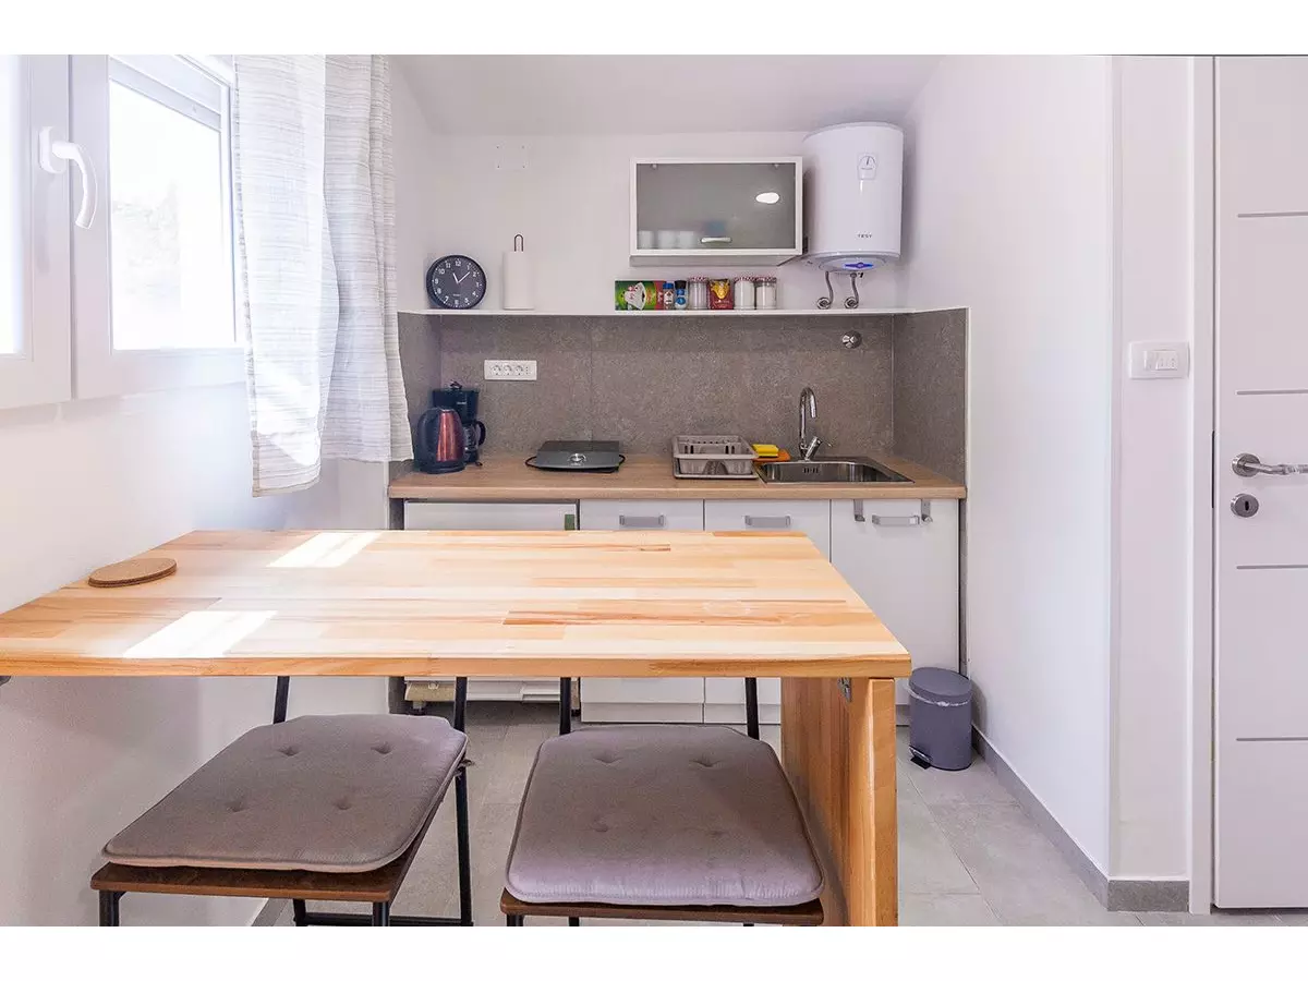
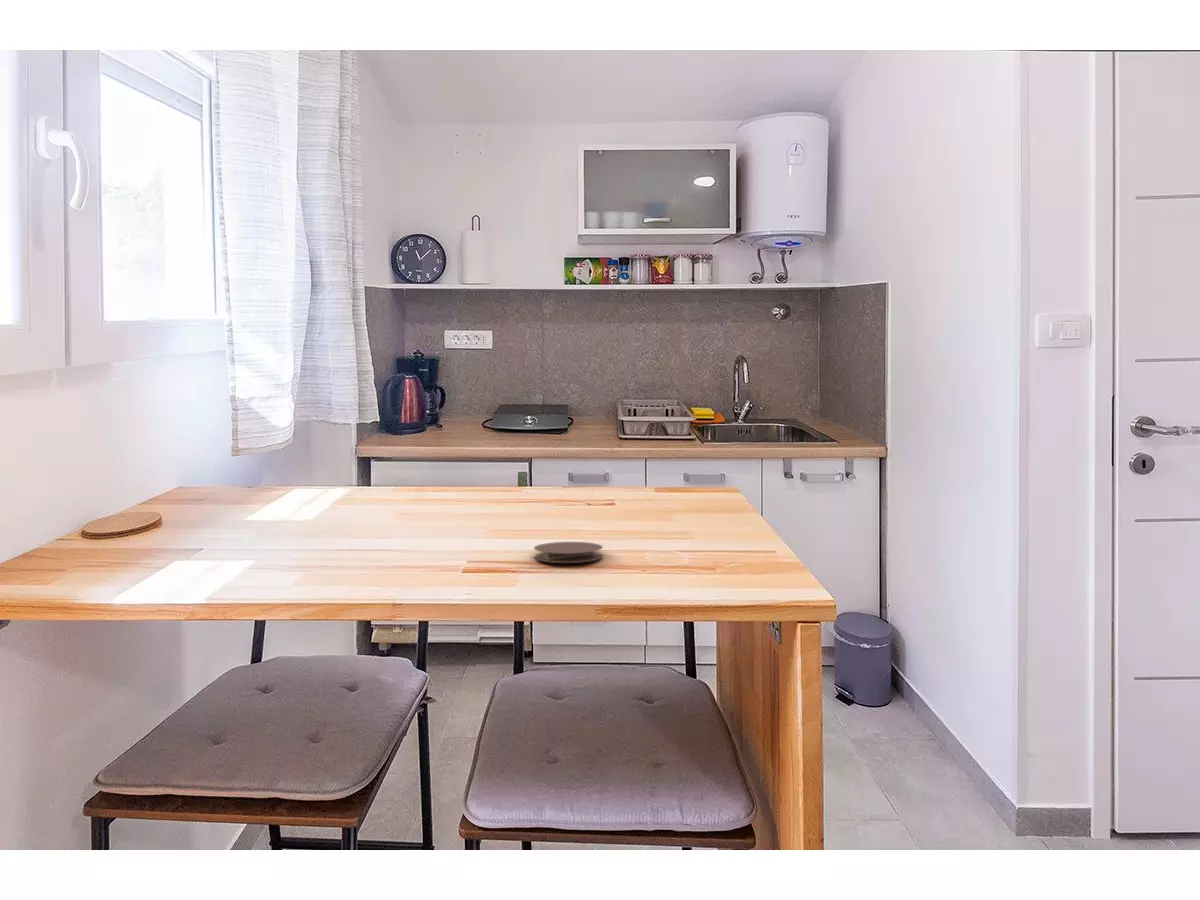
+ coaster [533,541,604,564]
